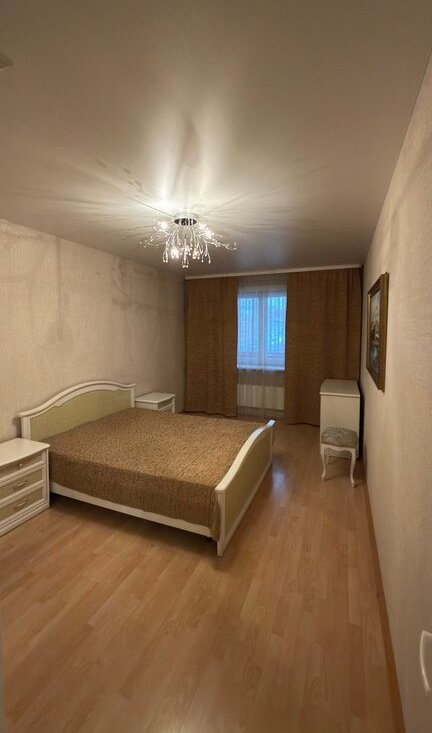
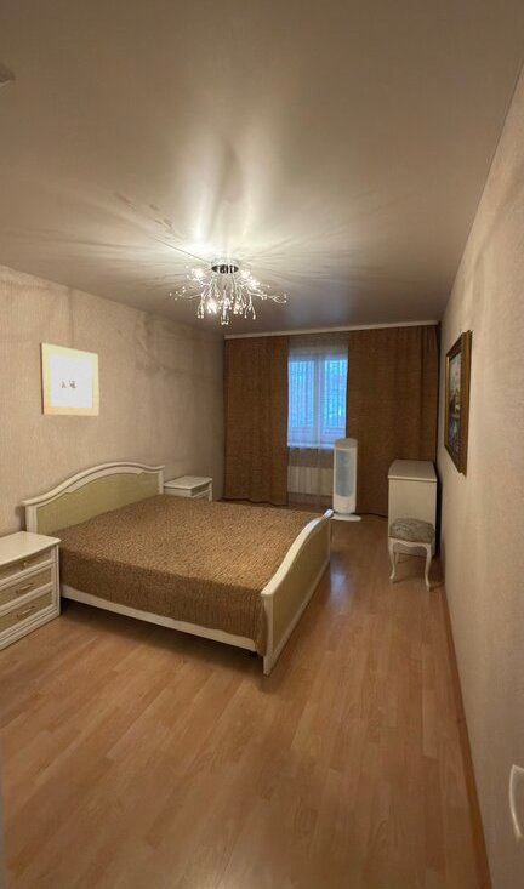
+ air purifier [331,437,363,522]
+ wall art [39,342,101,416]
